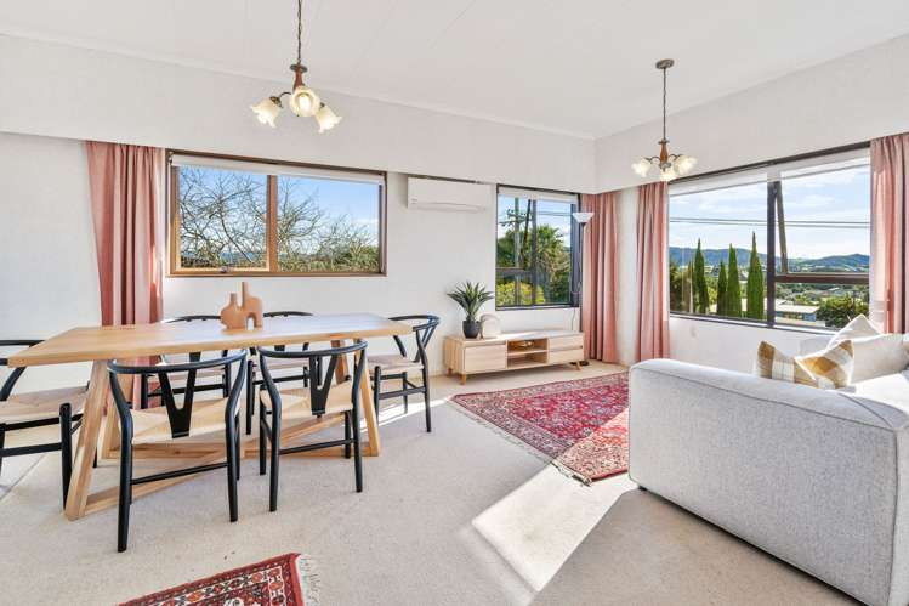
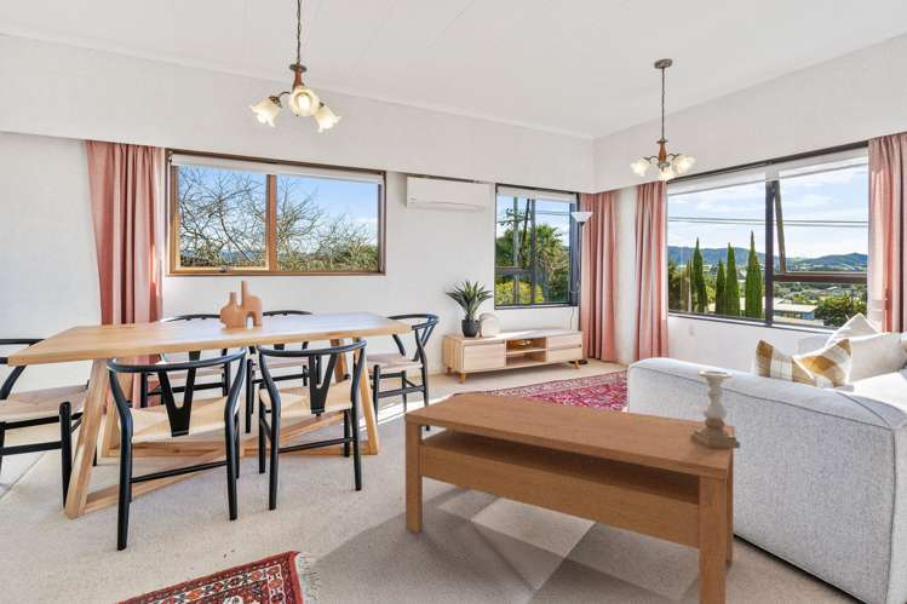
+ coffee table [403,391,736,604]
+ candle holder [690,369,741,449]
